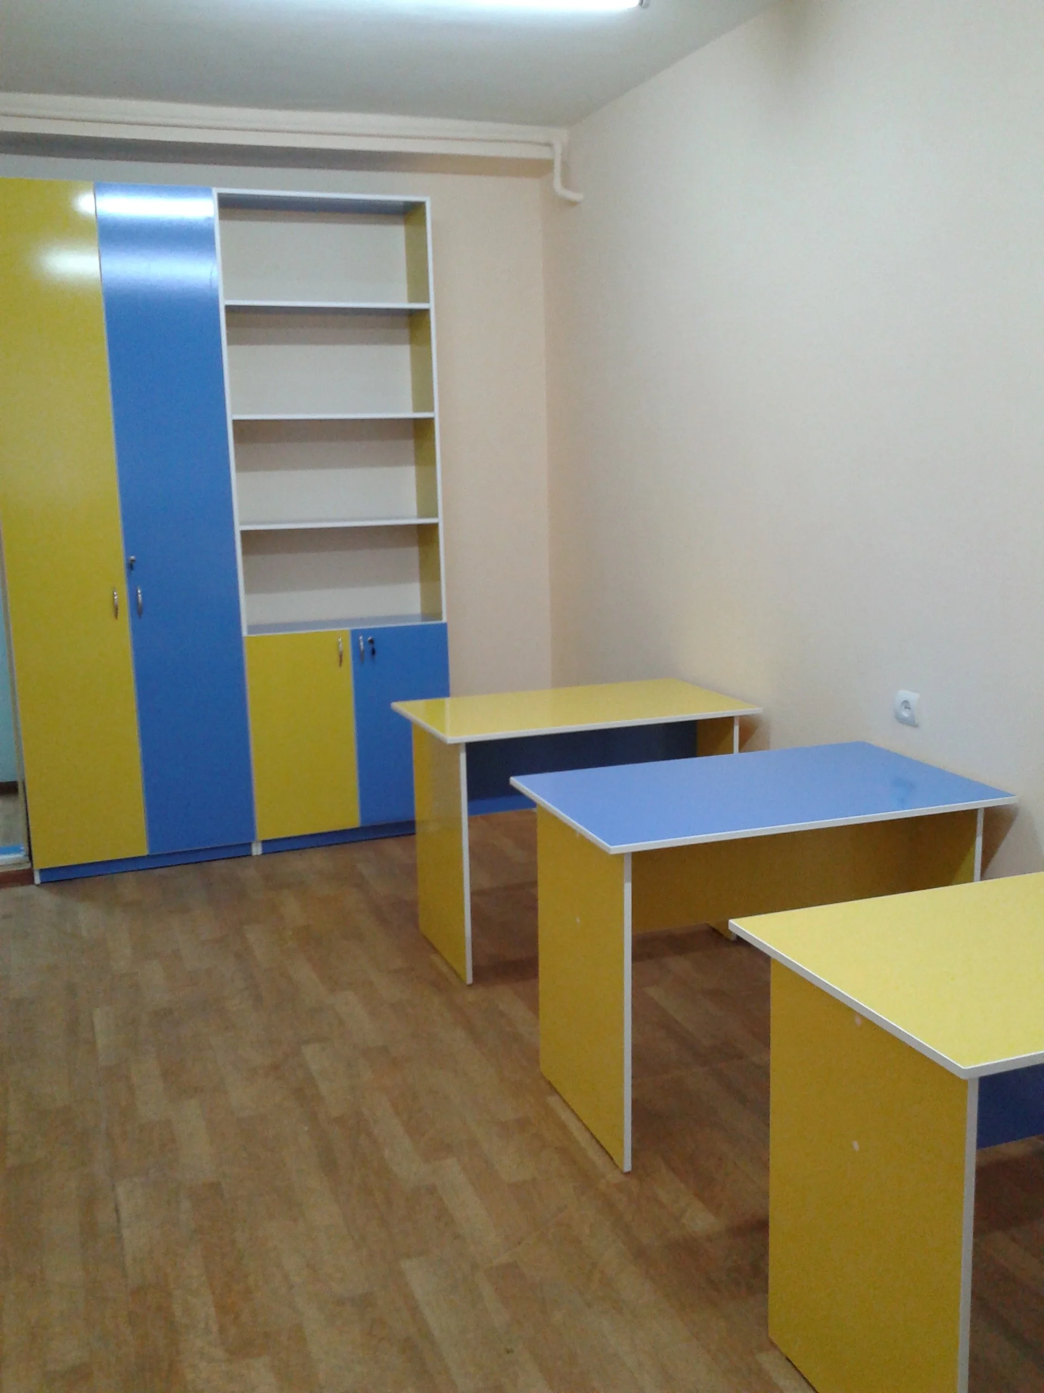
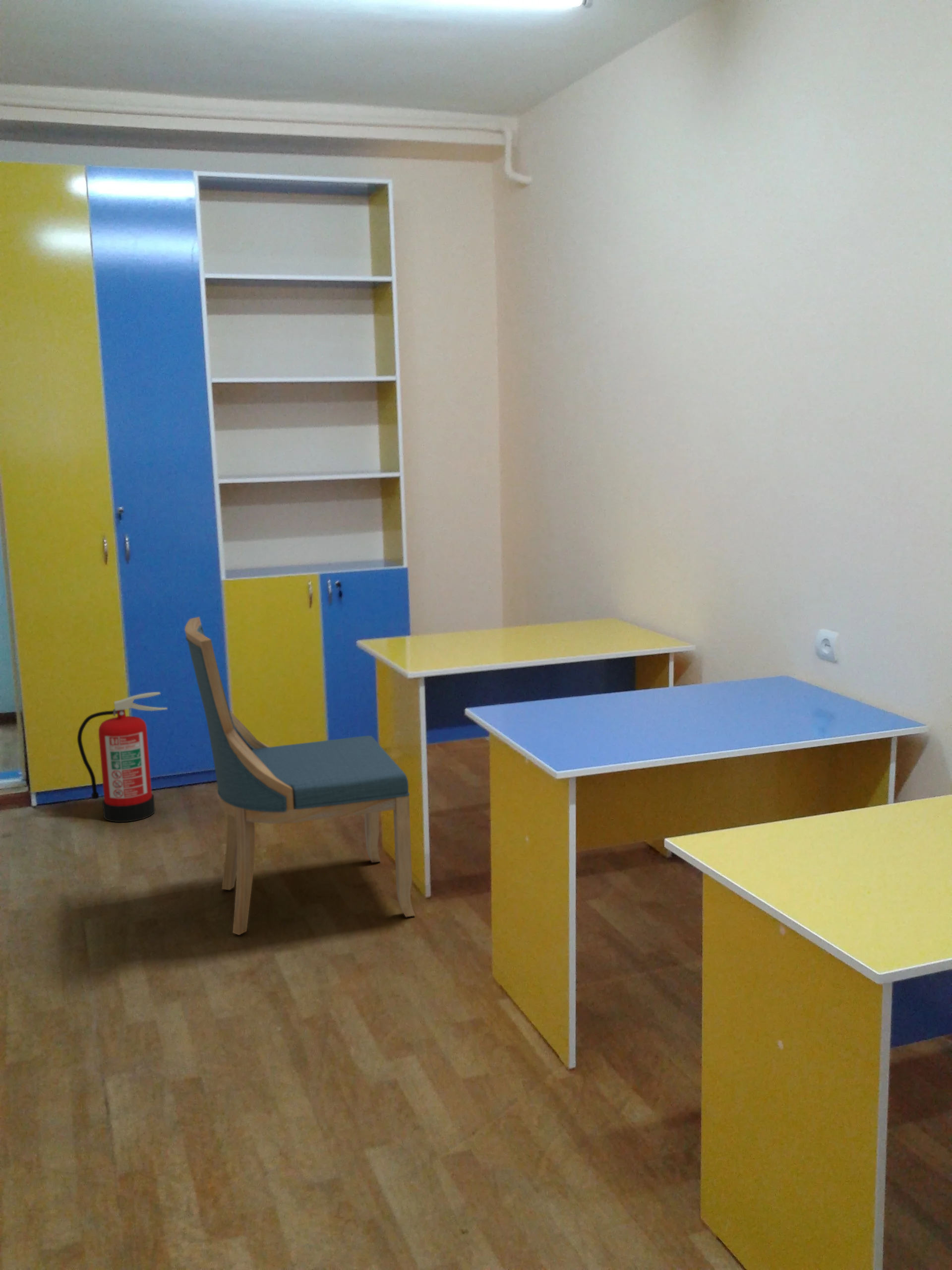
+ chair [184,616,416,936]
+ fire extinguisher [77,692,168,823]
